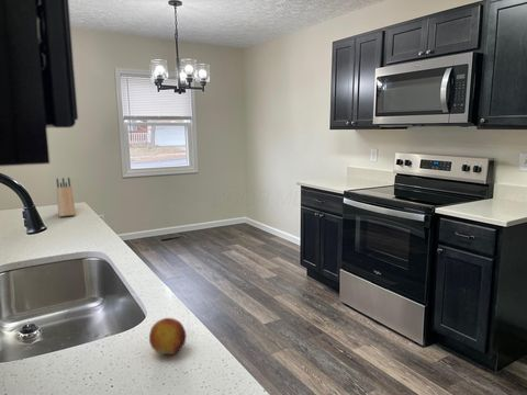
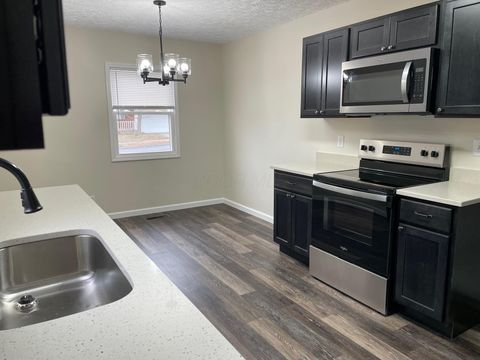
- fruit [148,317,188,356]
- knife block [55,177,77,218]
